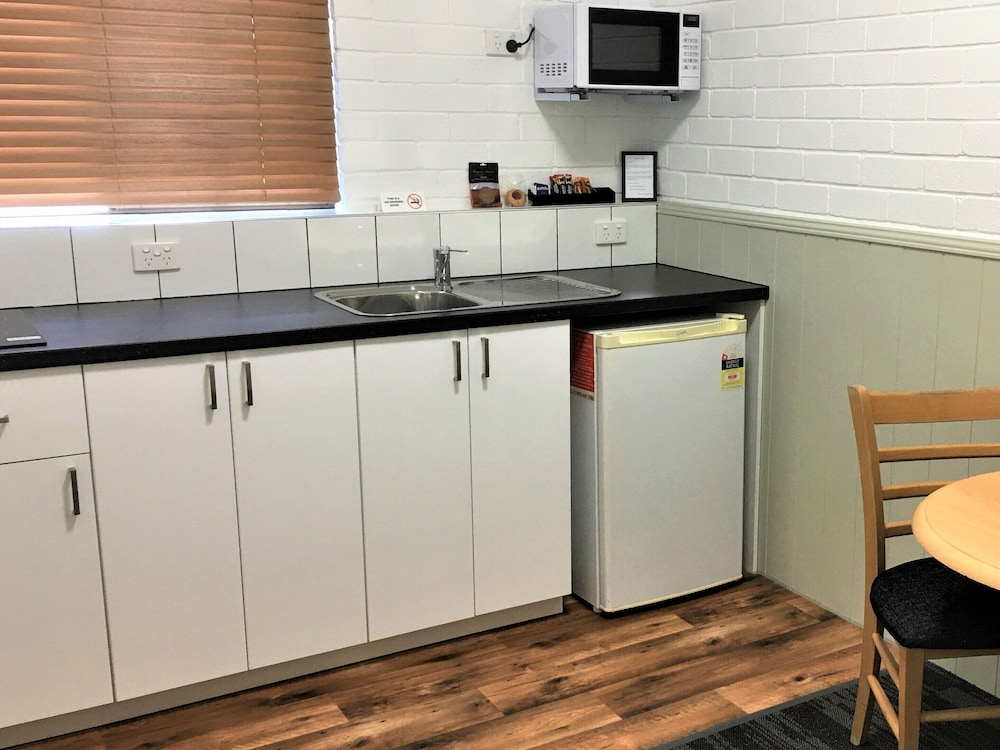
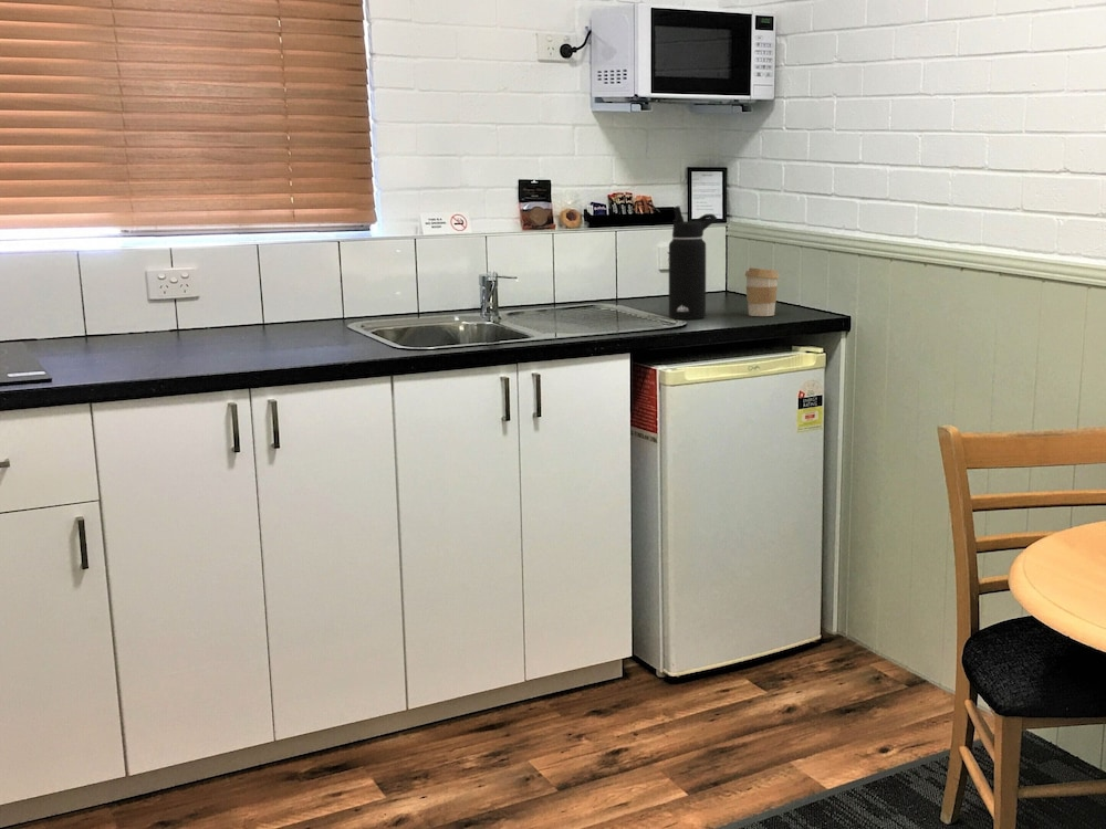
+ water bottle [668,206,718,321]
+ coffee cup [744,266,781,317]
